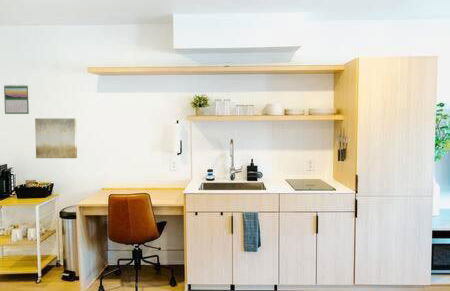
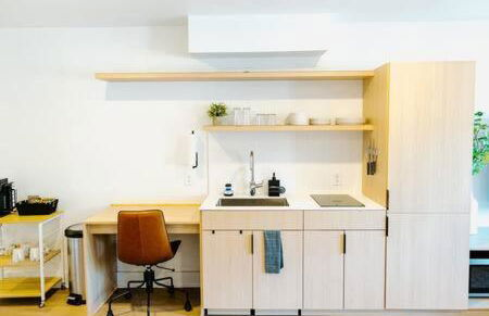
- wall art [34,117,78,159]
- calendar [3,83,30,115]
